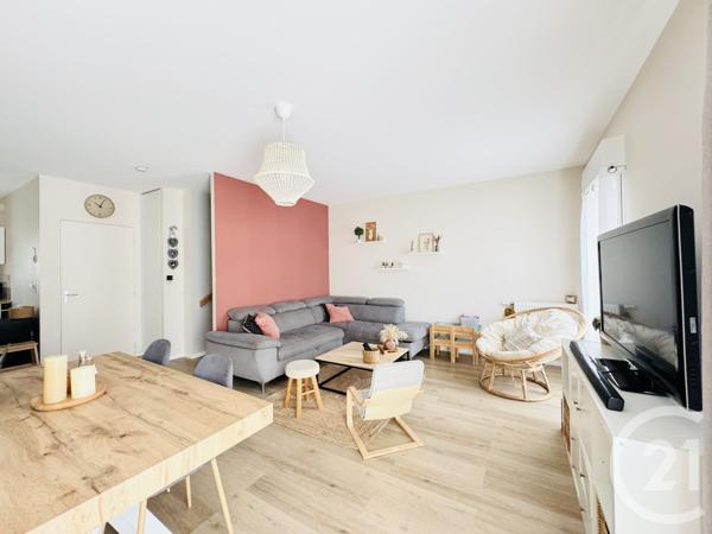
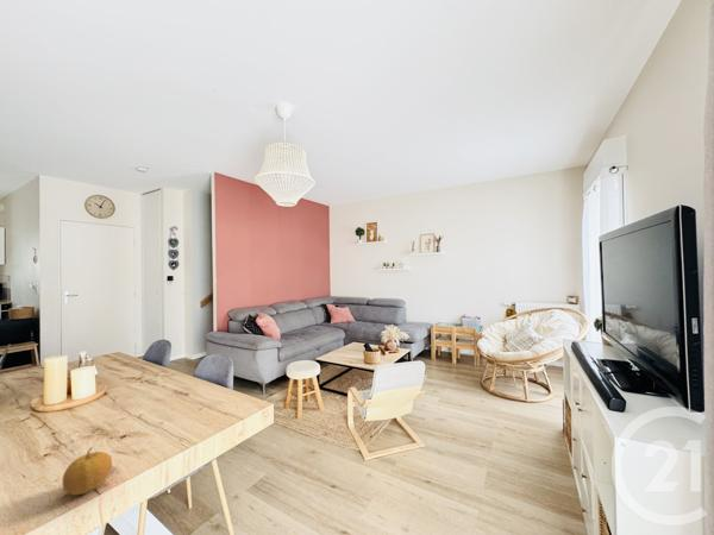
+ fruit [62,446,113,496]
